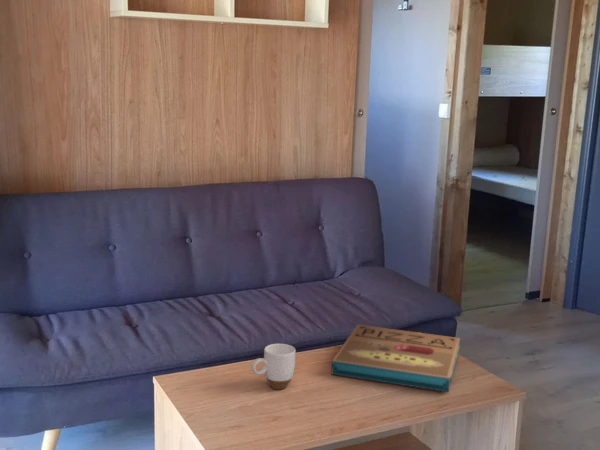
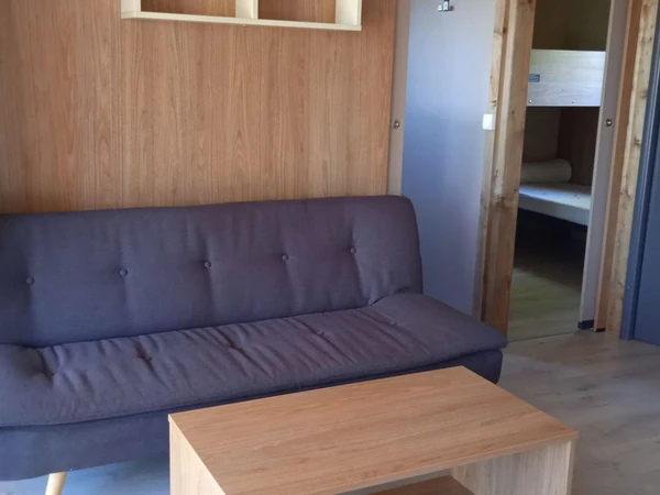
- mug [251,343,297,390]
- pizza box [331,324,461,393]
